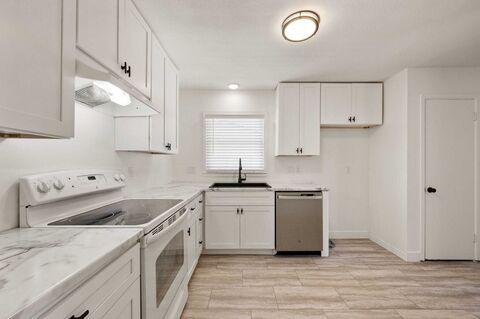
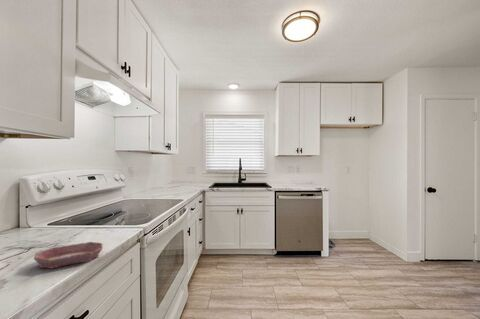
+ bowl [33,241,104,270]
